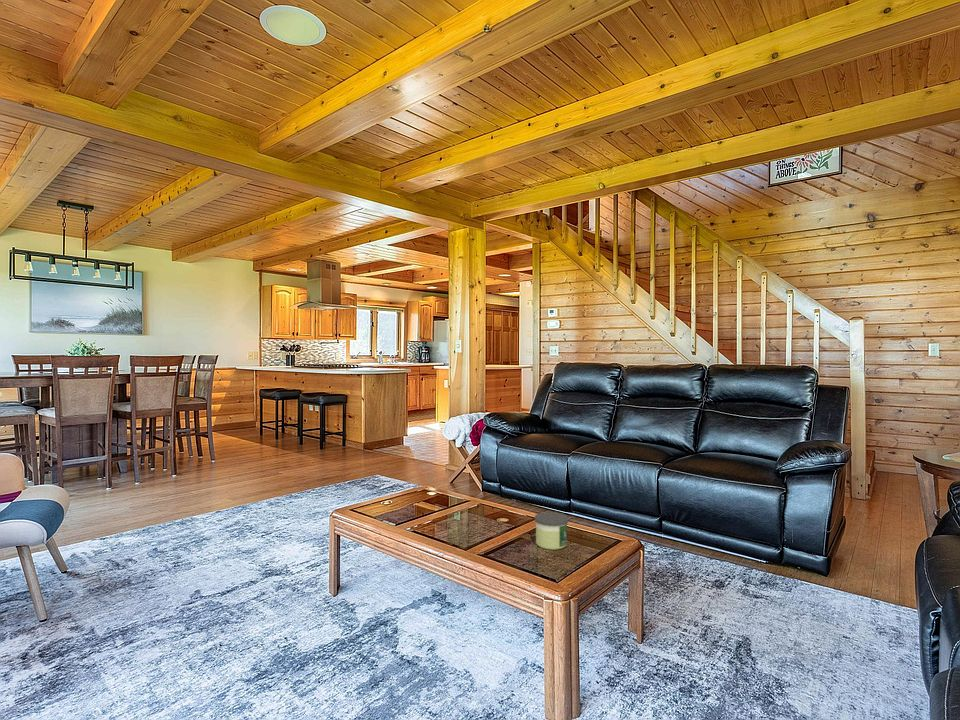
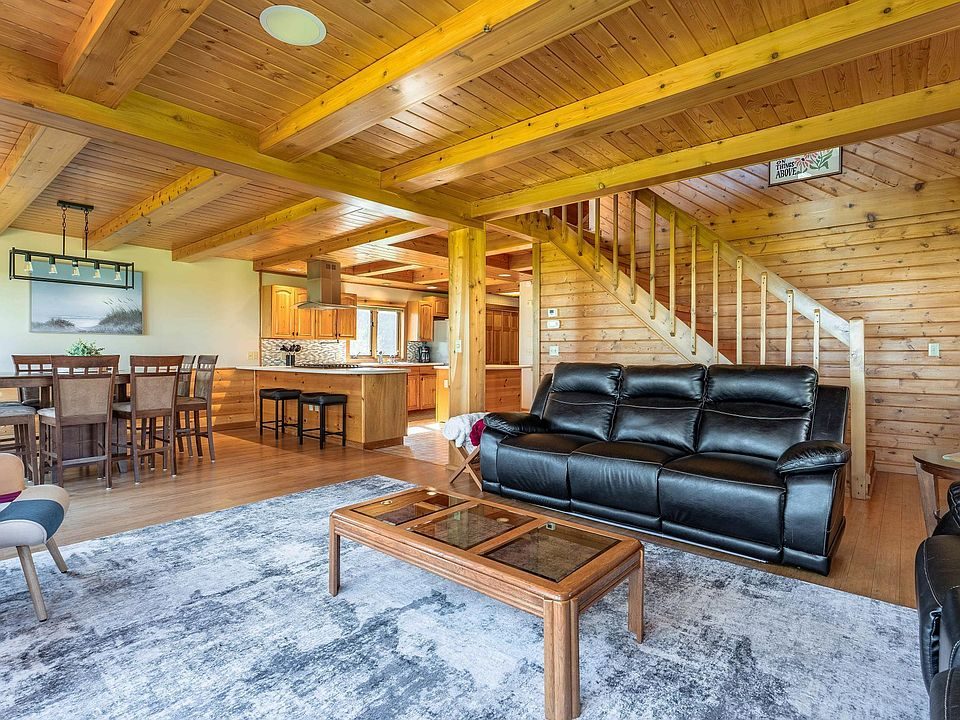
- candle [534,511,570,551]
